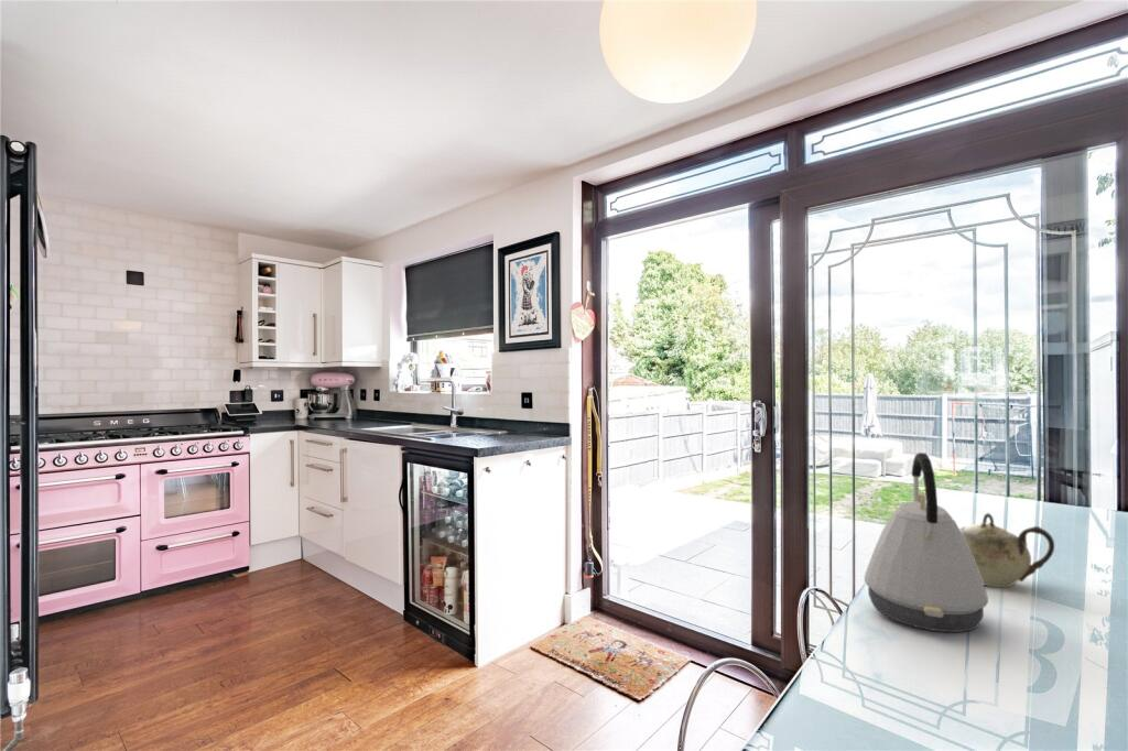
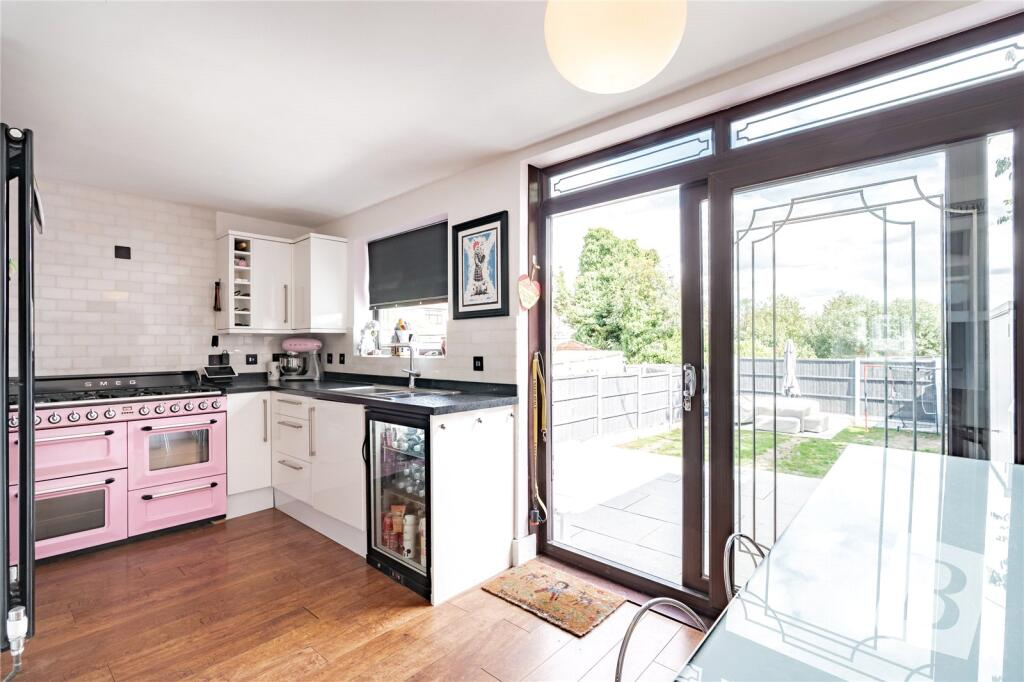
- teapot [958,512,1055,588]
- kettle [864,451,989,633]
